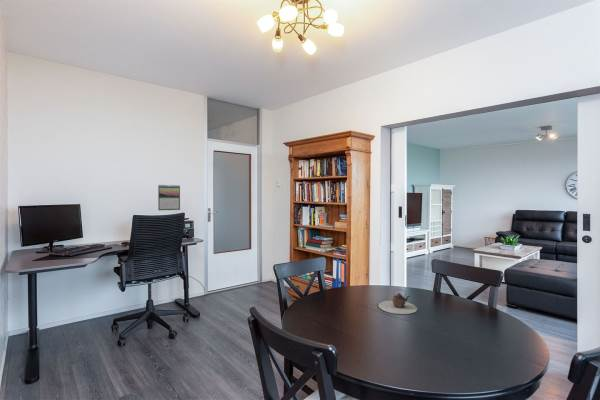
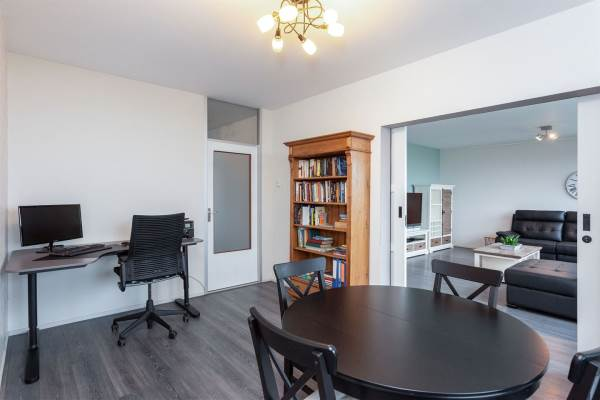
- teapot [377,288,418,315]
- calendar [157,184,181,211]
